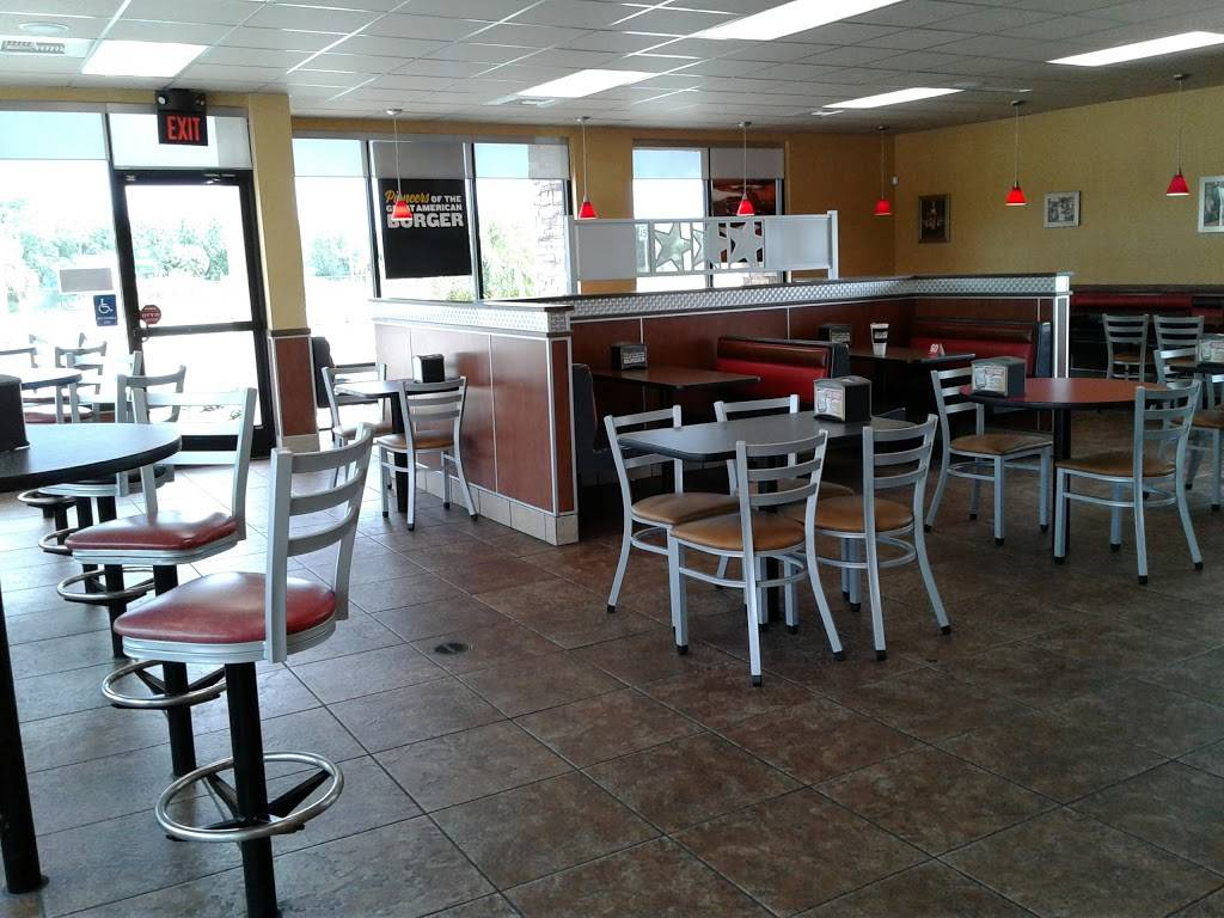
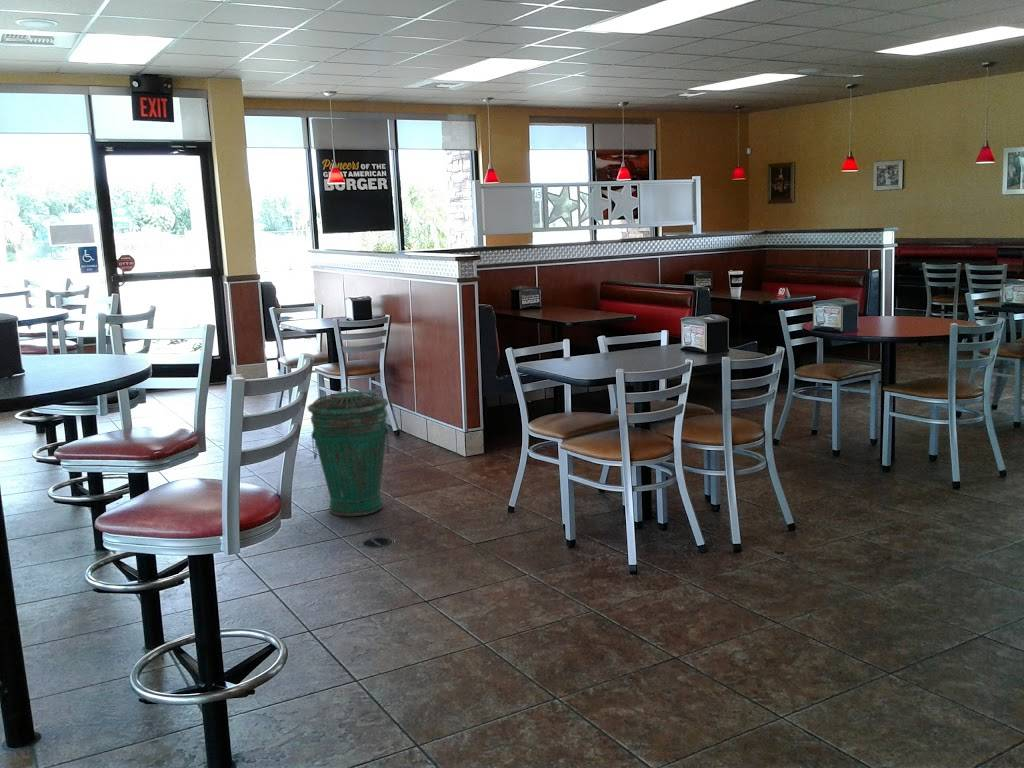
+ trash can [307,386,390,517]
